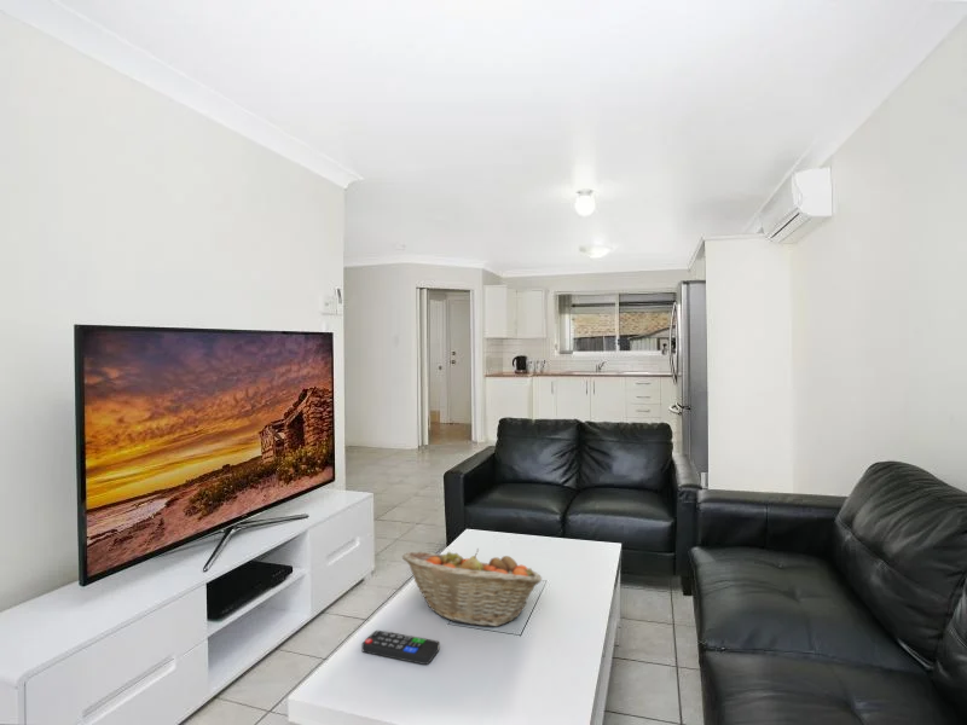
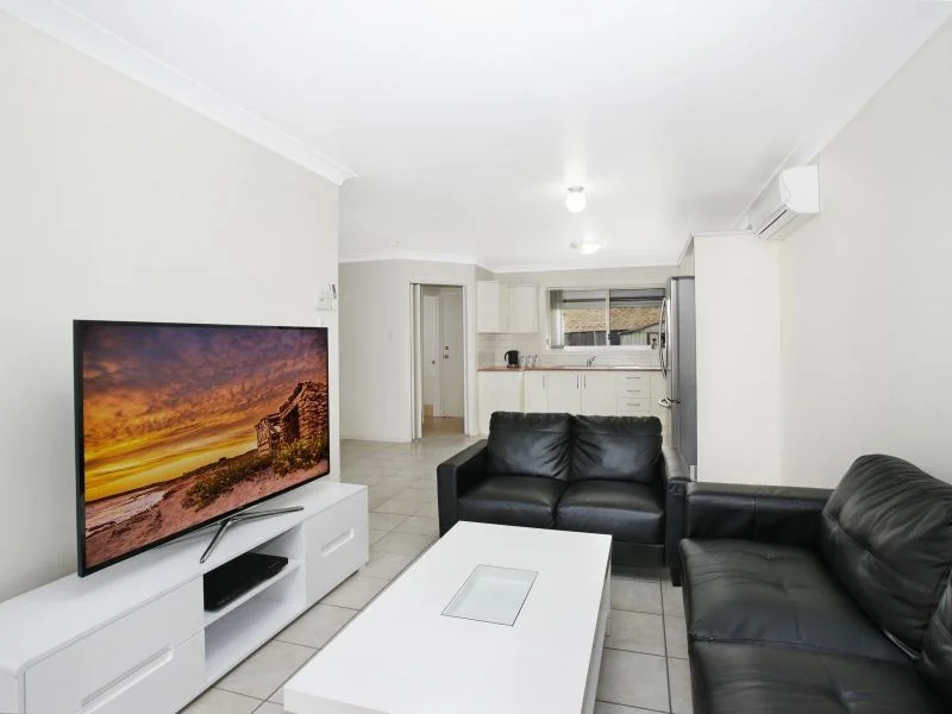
- fruit basket [401,547,543,627]
- remote control [360,630,440,666]
